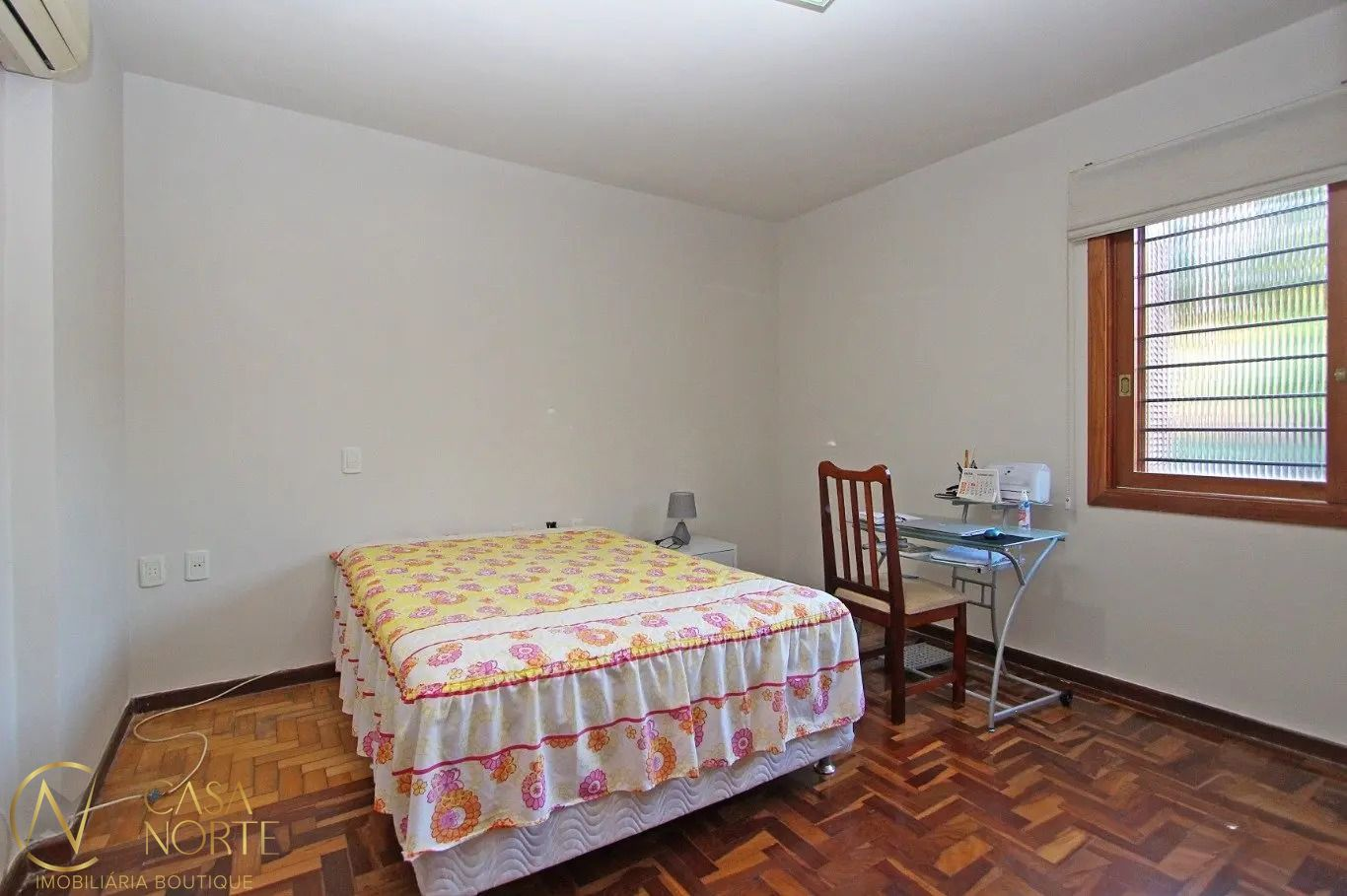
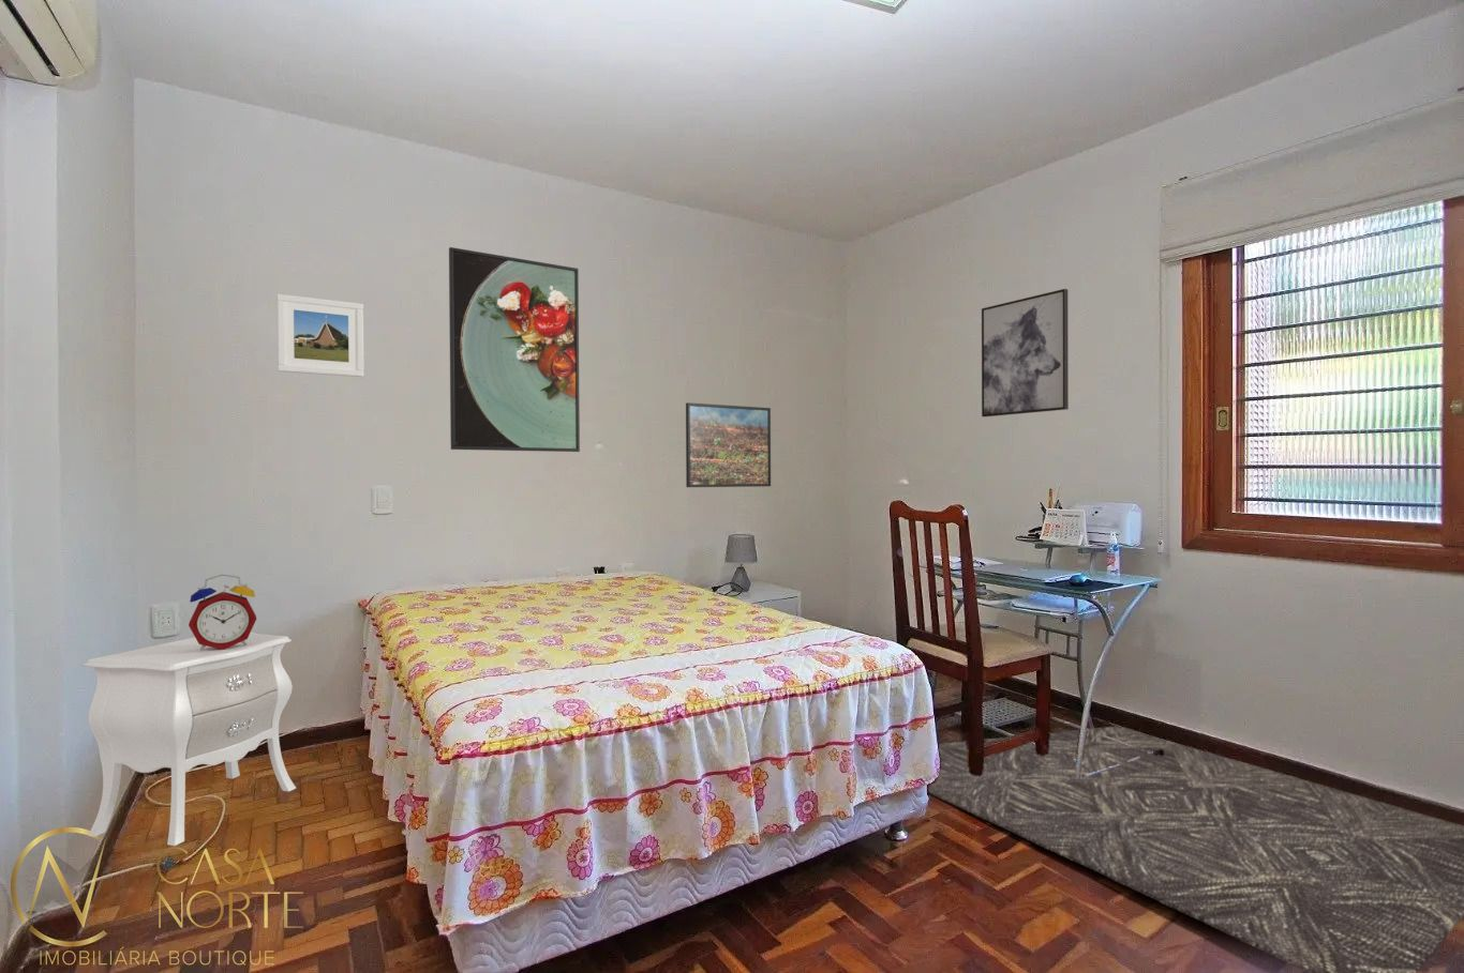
+ nightstand [82,632,297,847]
+ rug [927,724,1464,973]
+ alarm clock [188,572,258,650]
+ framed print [276,293,365,378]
+ wall art [980,288,1069,417]
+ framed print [685,402,772,488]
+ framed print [448,247,580,453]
